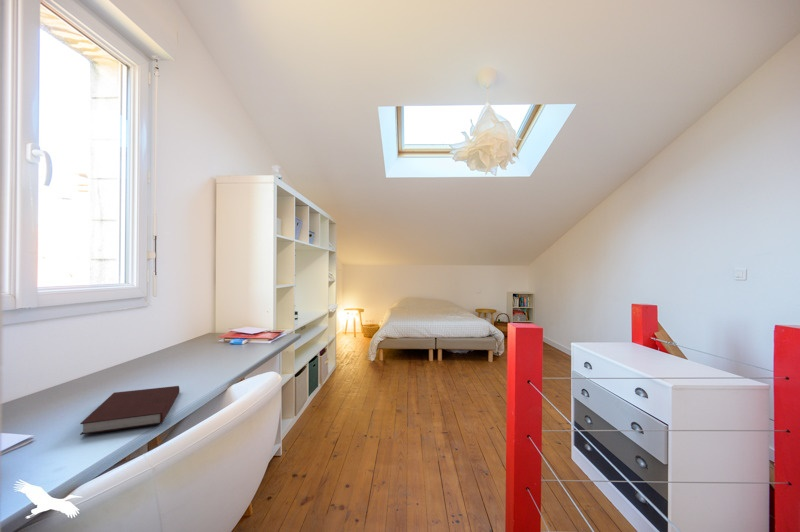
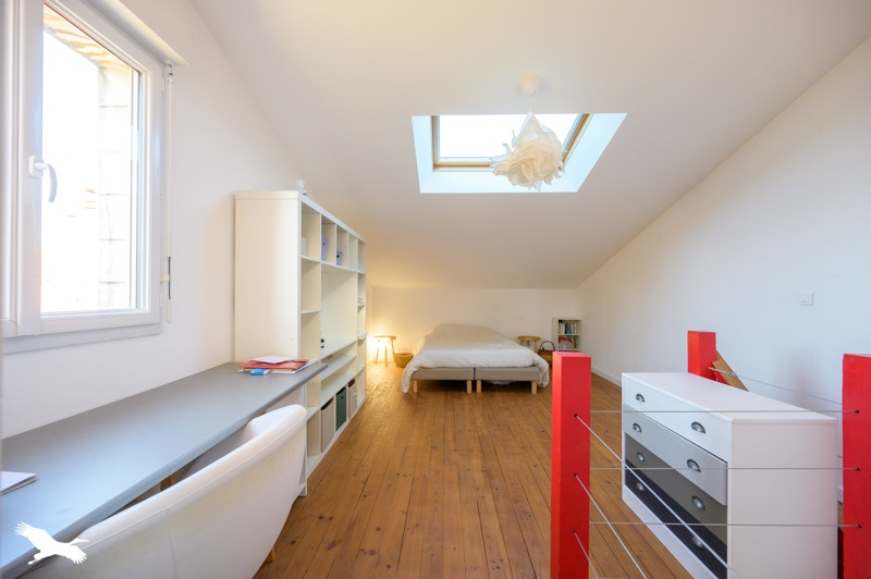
- notebook [79,385,180,436]
